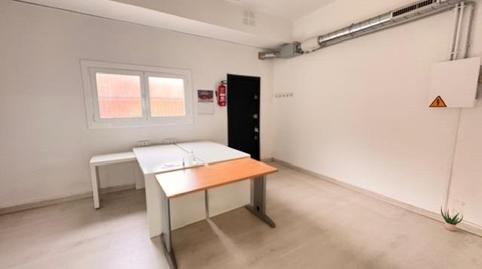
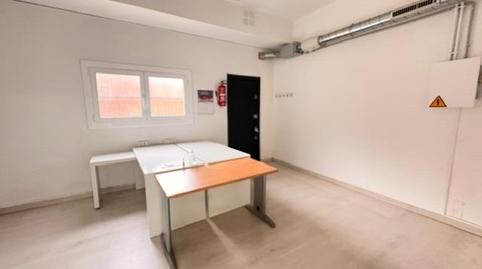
- potted plant [440,205,464,232]
